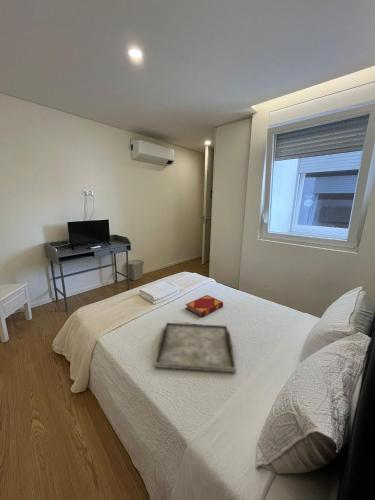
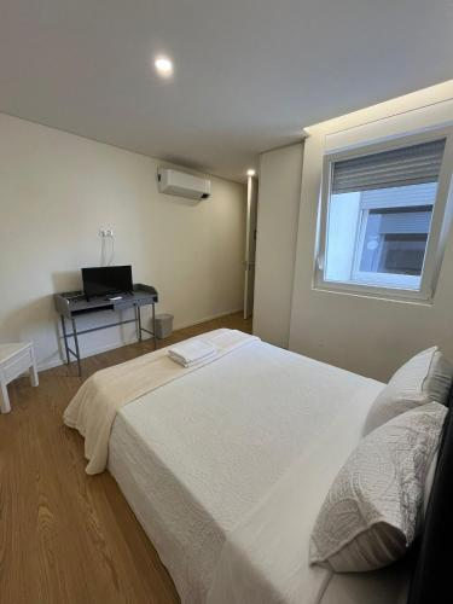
- hardback book [185,294,224,318]
- serving tray [154,322,236,373]
